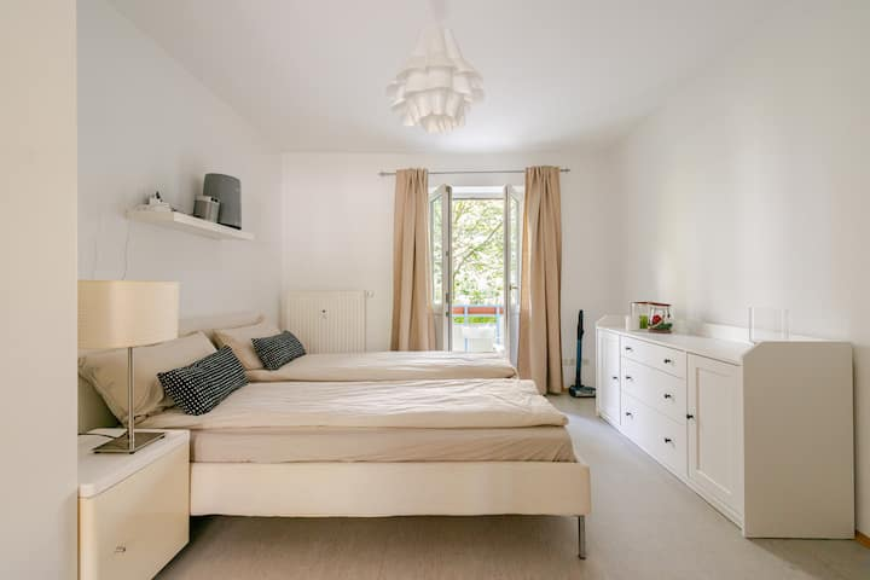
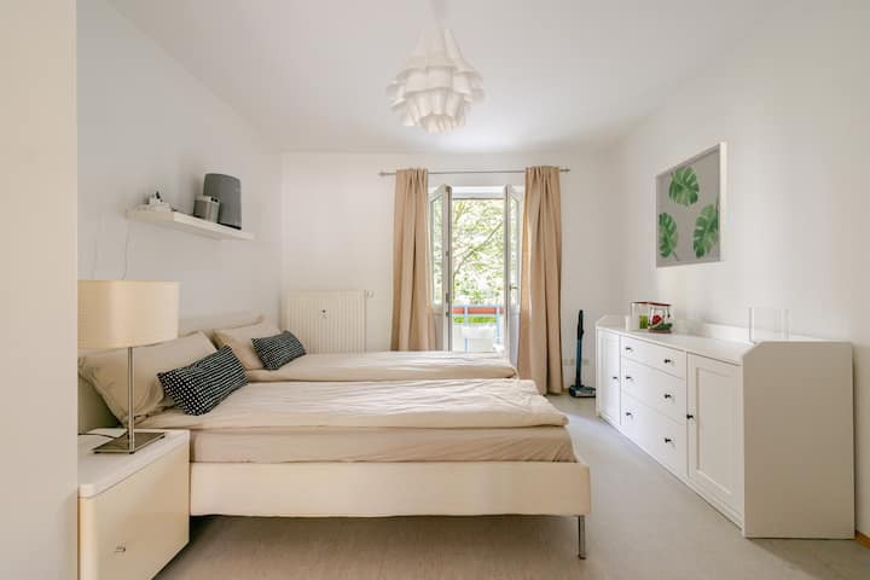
+ wall art [655,141,727,268]
